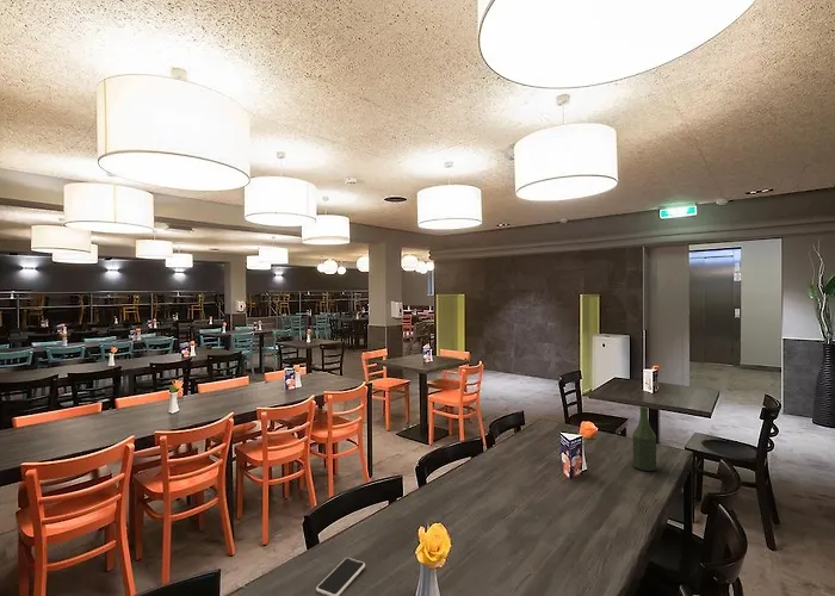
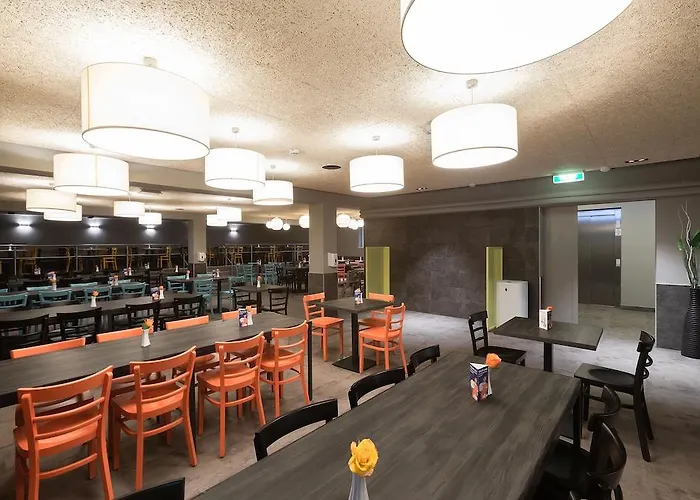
- smartphone [315,557,366,596]
- bottle [631,405,657,472]
